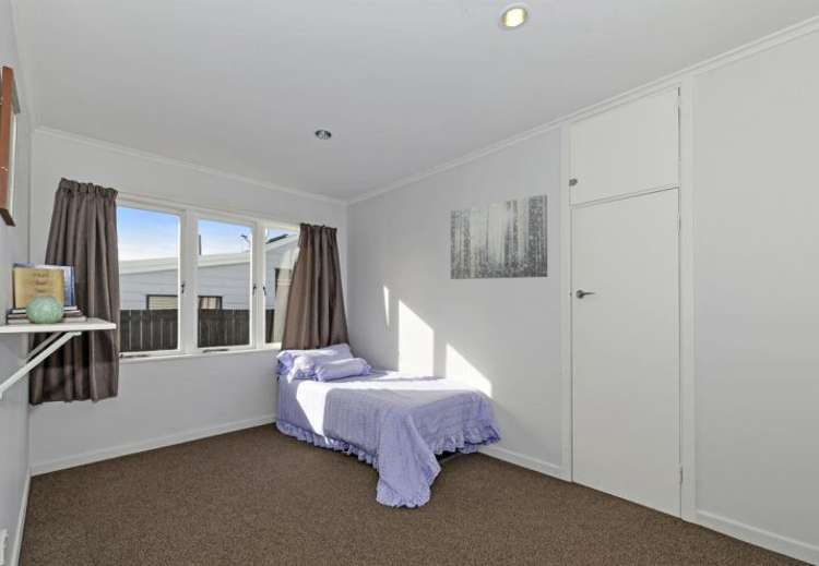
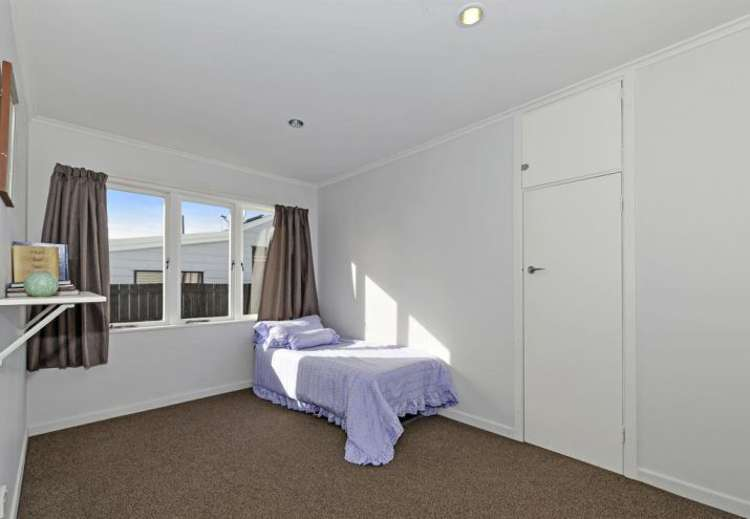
- wall art [450,193,548,280]
